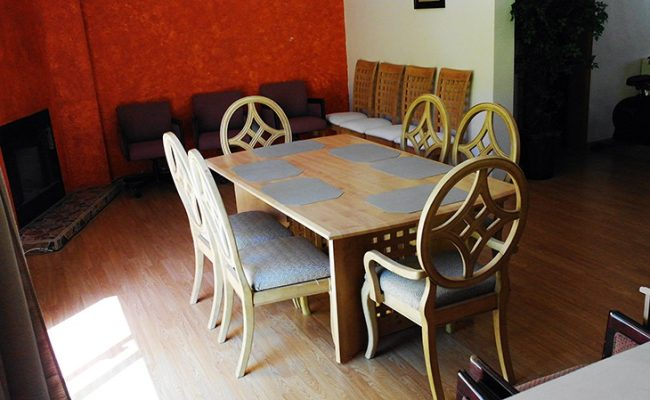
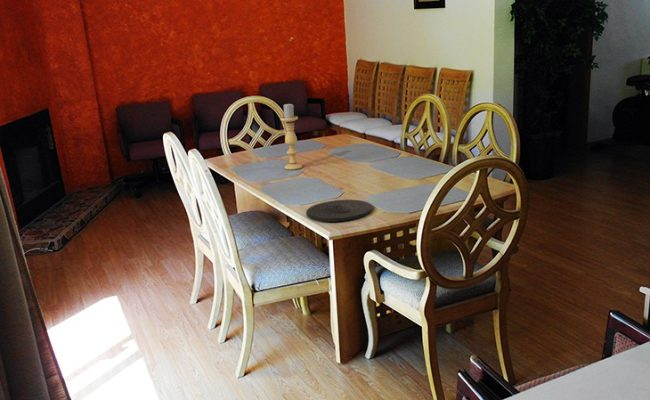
+ candle holder [280,103,303,171]
+ plate [305,199,373,223]
